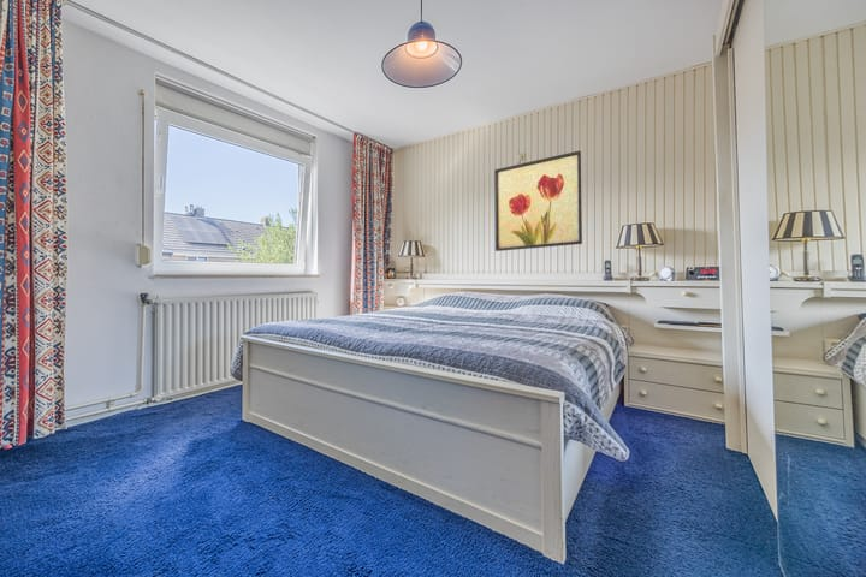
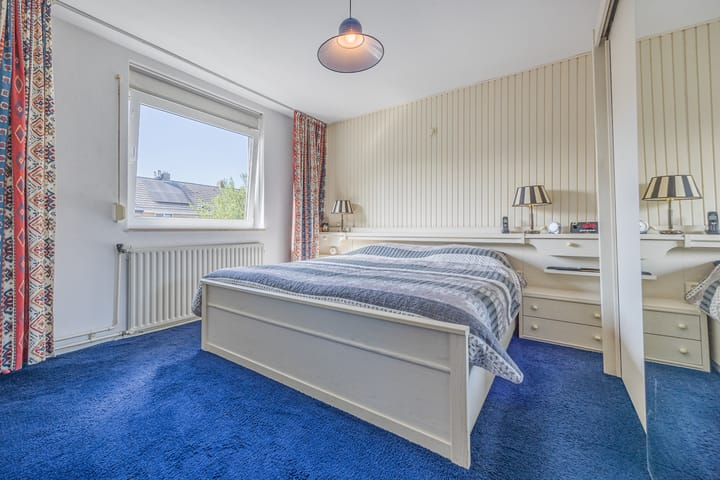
- wall art [493,149,583,252]
